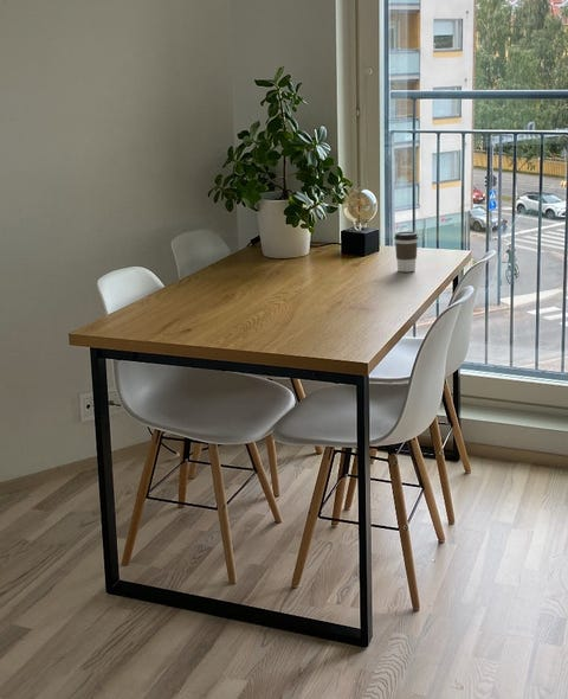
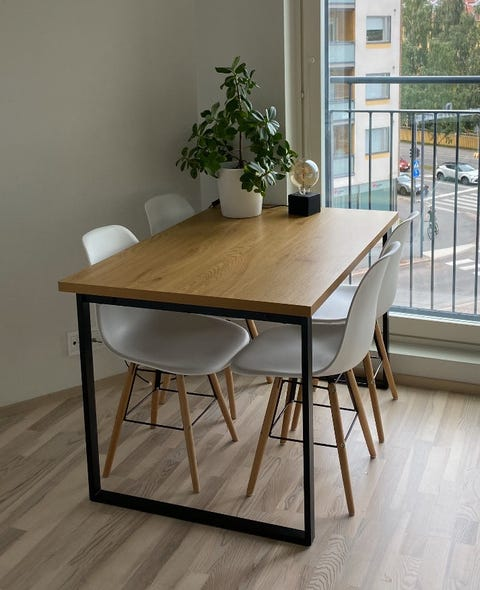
- coffee cup [393,231,419,272]
